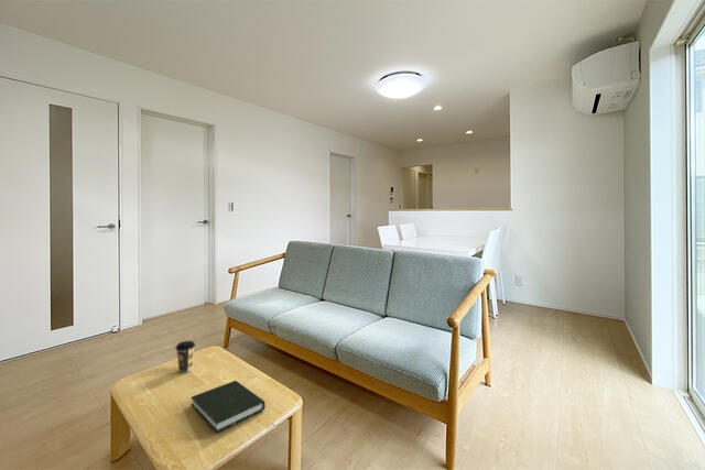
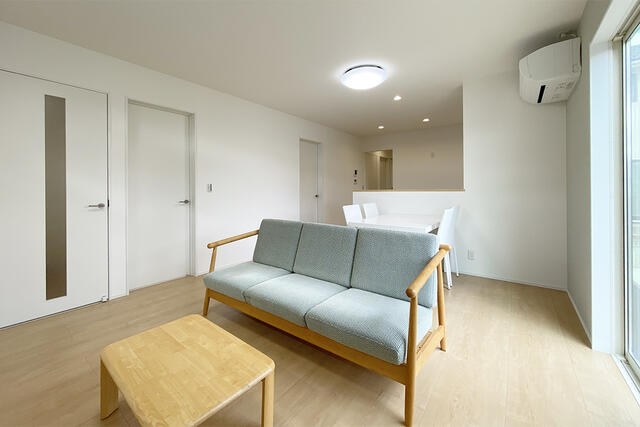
- book [189,380,265,434]
- coffee cup [174,340,196,374]
